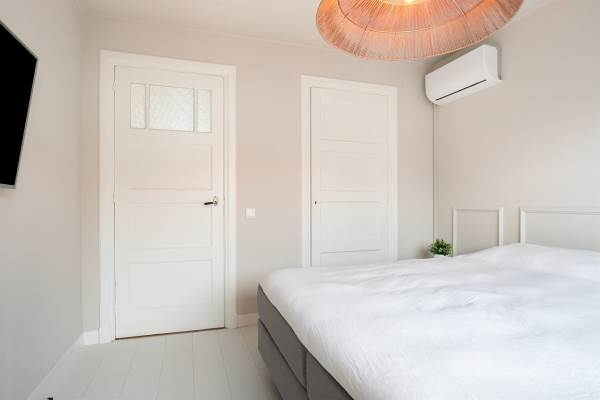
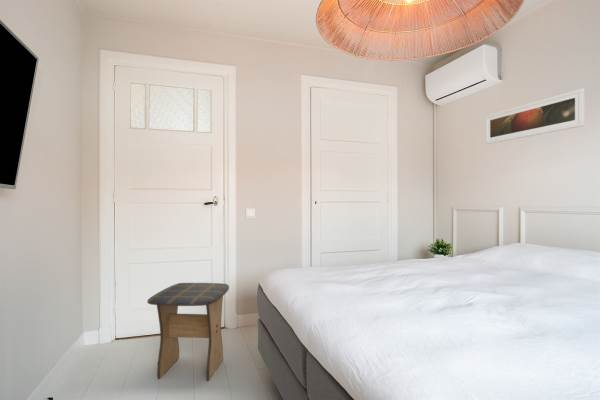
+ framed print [484,87,586,145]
+ stool [146,282,230,382]
